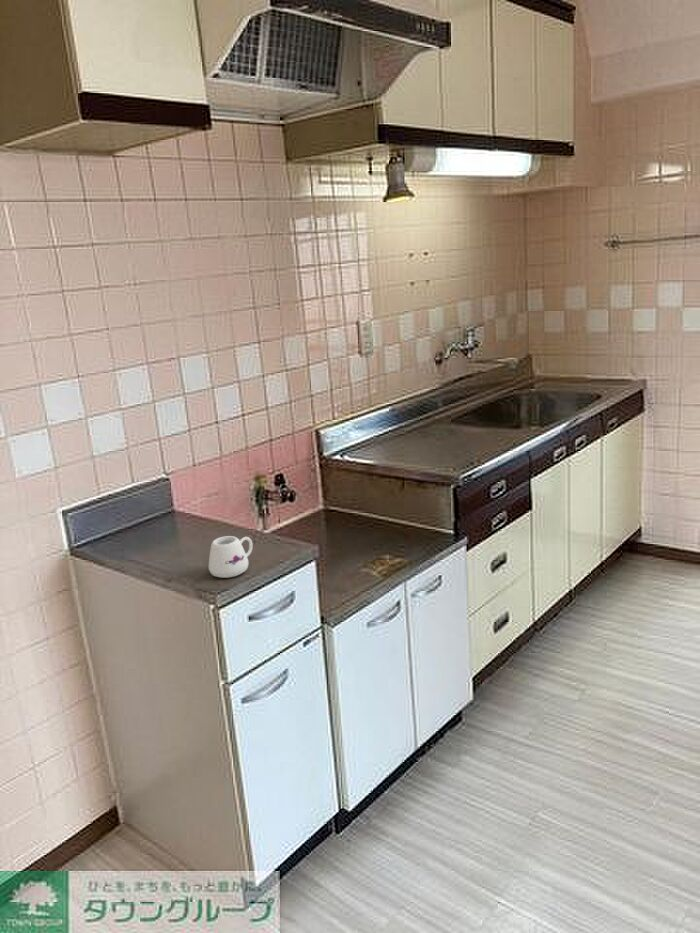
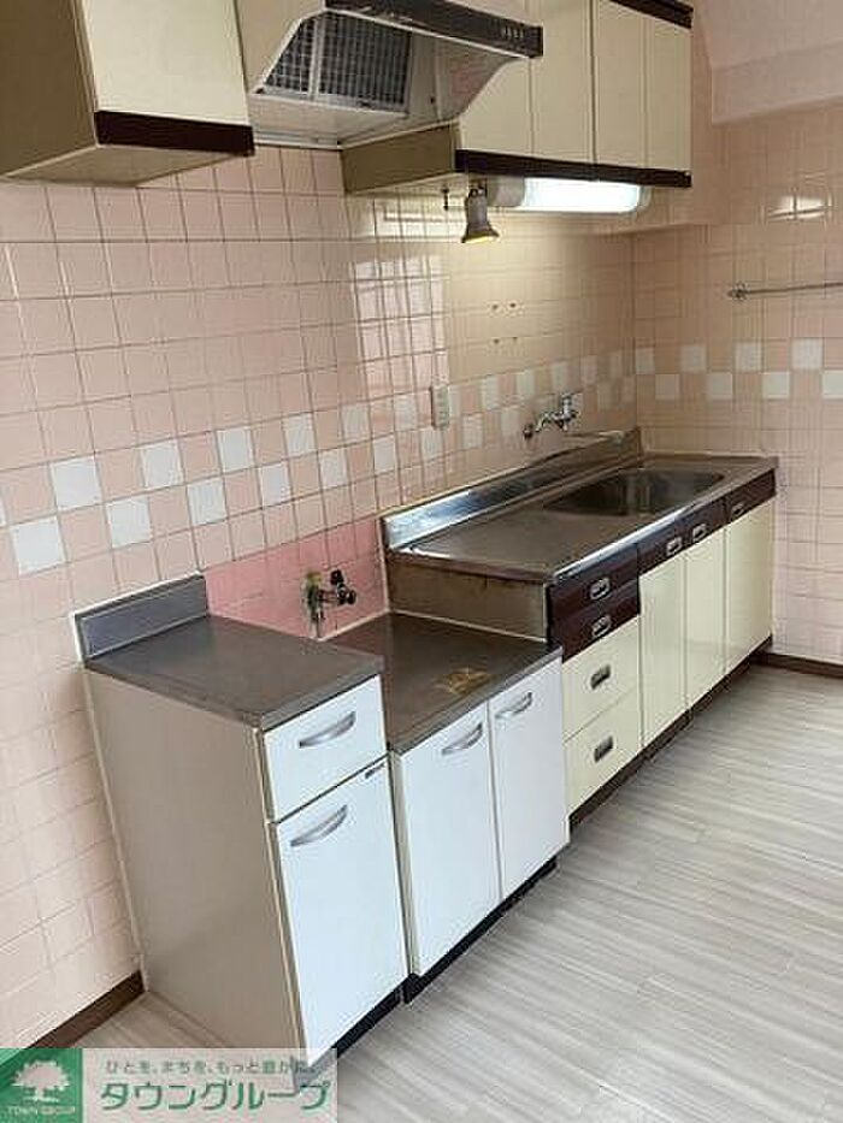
- mug [208,535,253,579]
